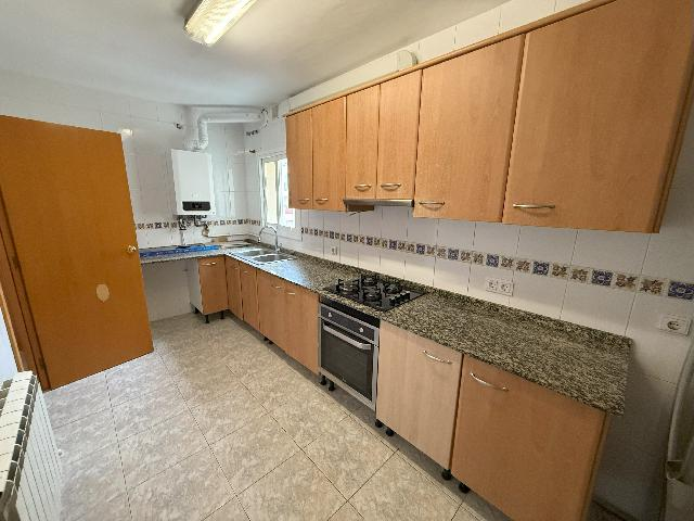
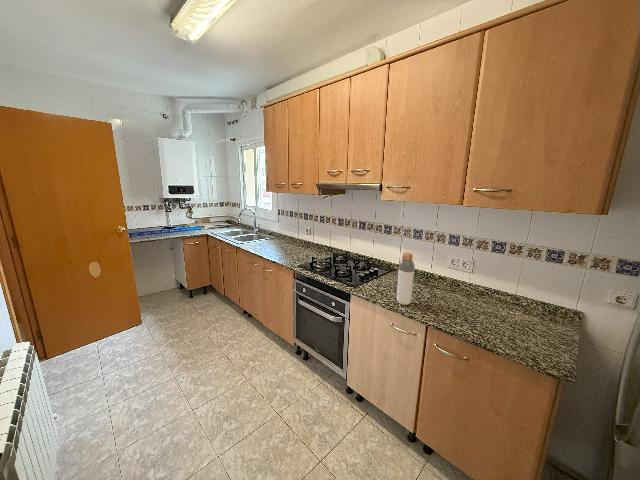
+ bottle [395,252,415,306]
